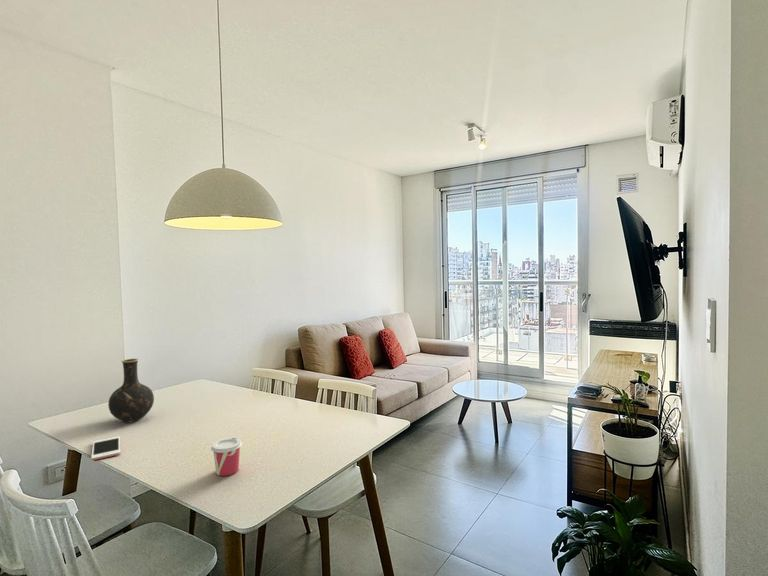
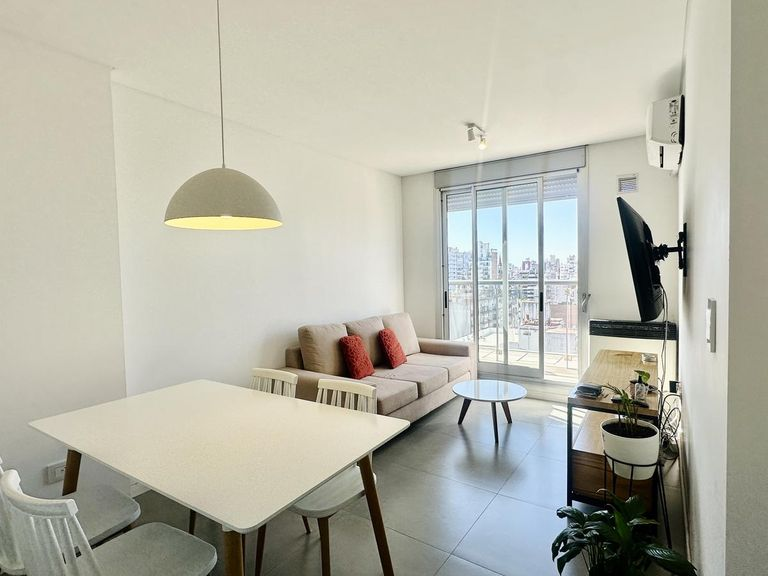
- cup [210,437,243,477]
- cell phone [90,436,121,461]
- vase [107,358,155,424]
